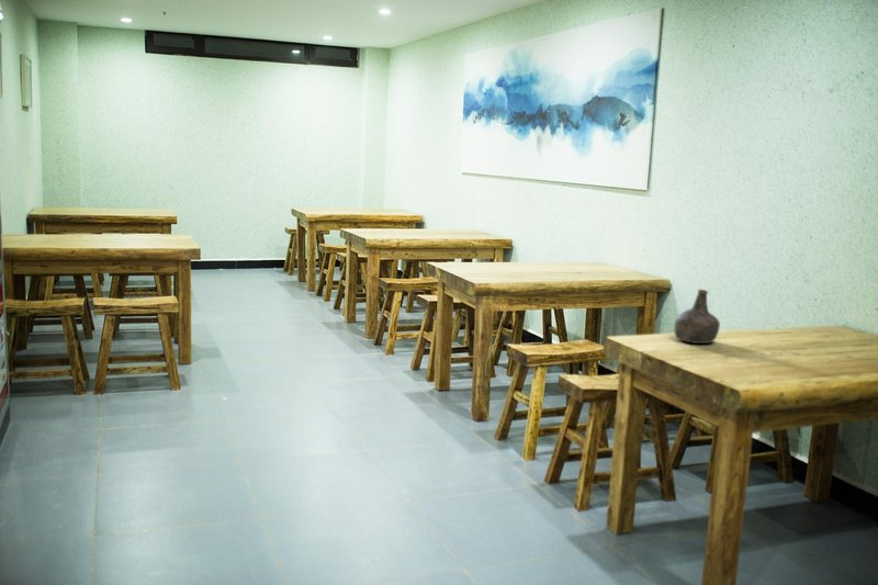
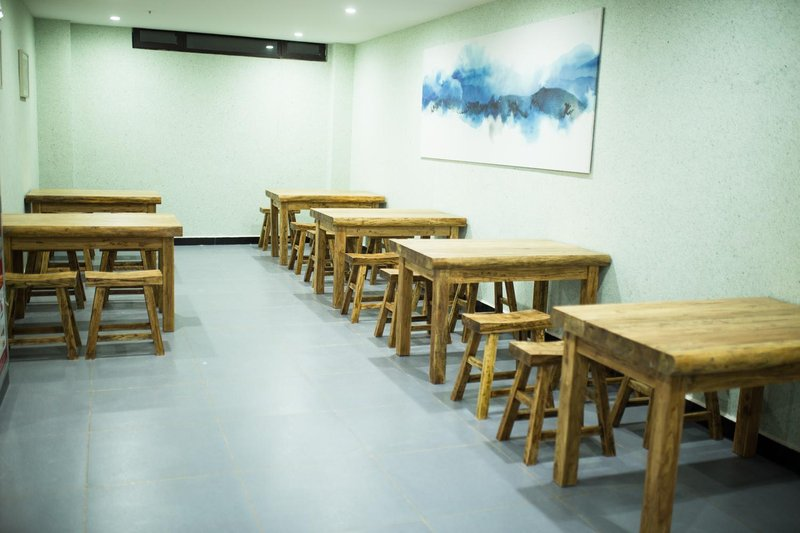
- bottle [673,289,721,345]
